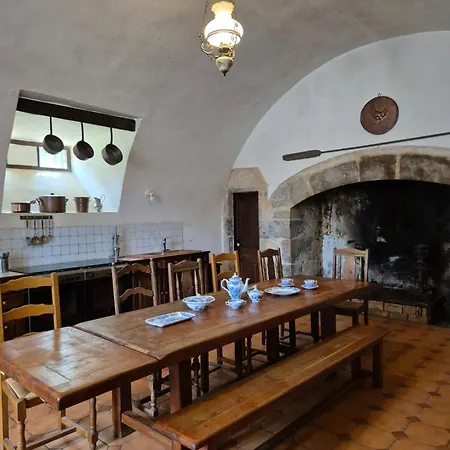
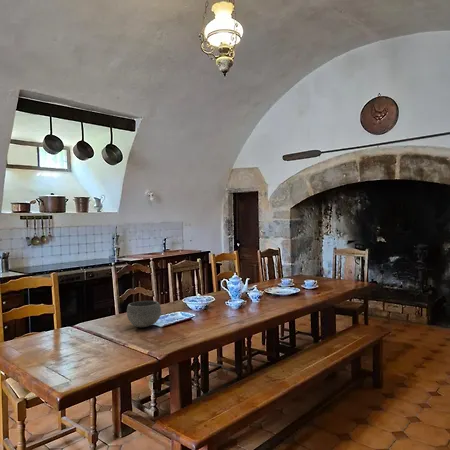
+ bowl [126,300,162,328]
